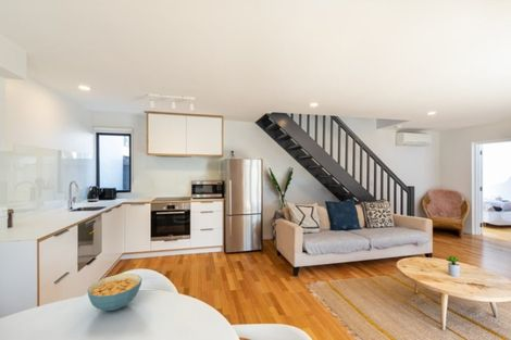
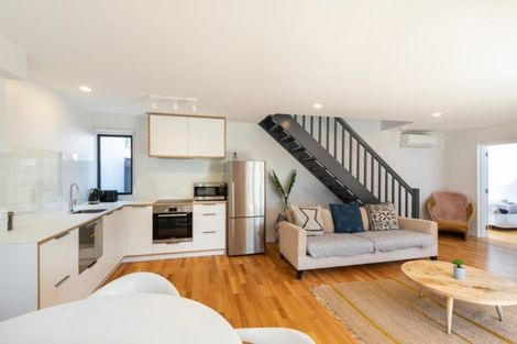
- cereal bowl [86,273,142,312]
